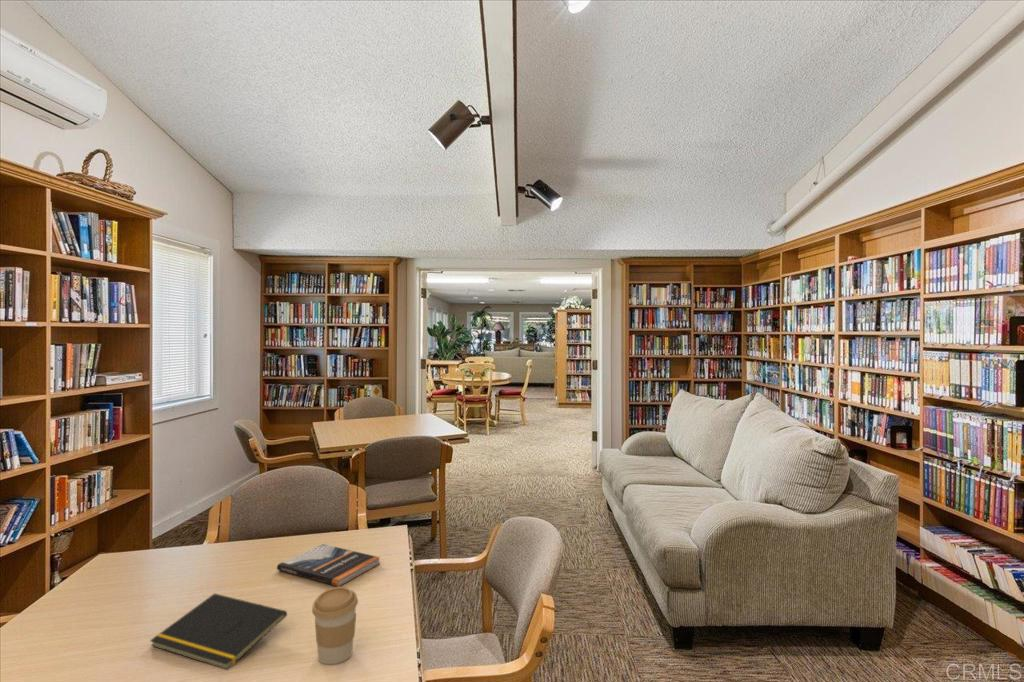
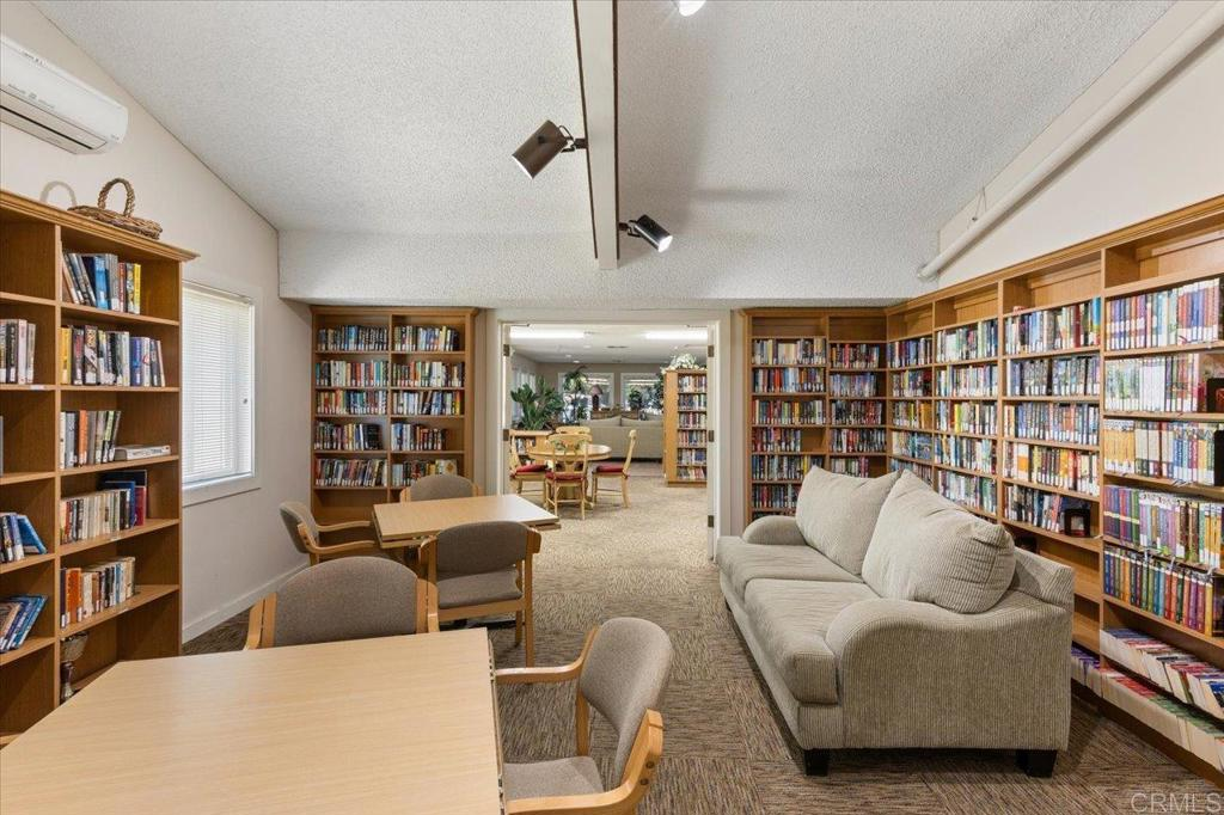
- coffee cup [311,586,359,665]
- notepad [149,592,288,671]
- book [276,543,381,587]
